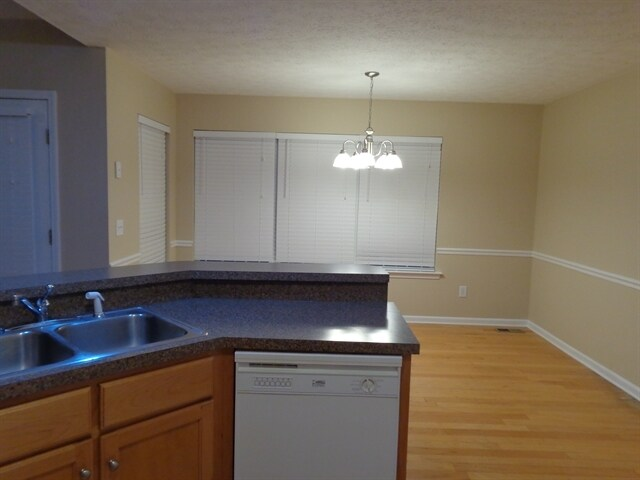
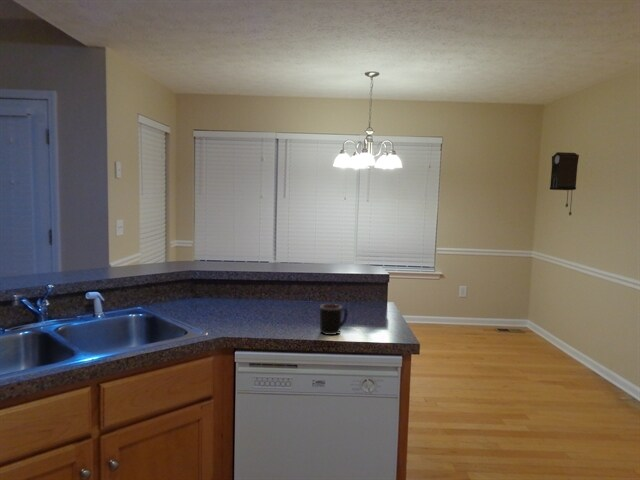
+ mug [319,303,349,336]
+ pendulum clock [549,151,580,216]
